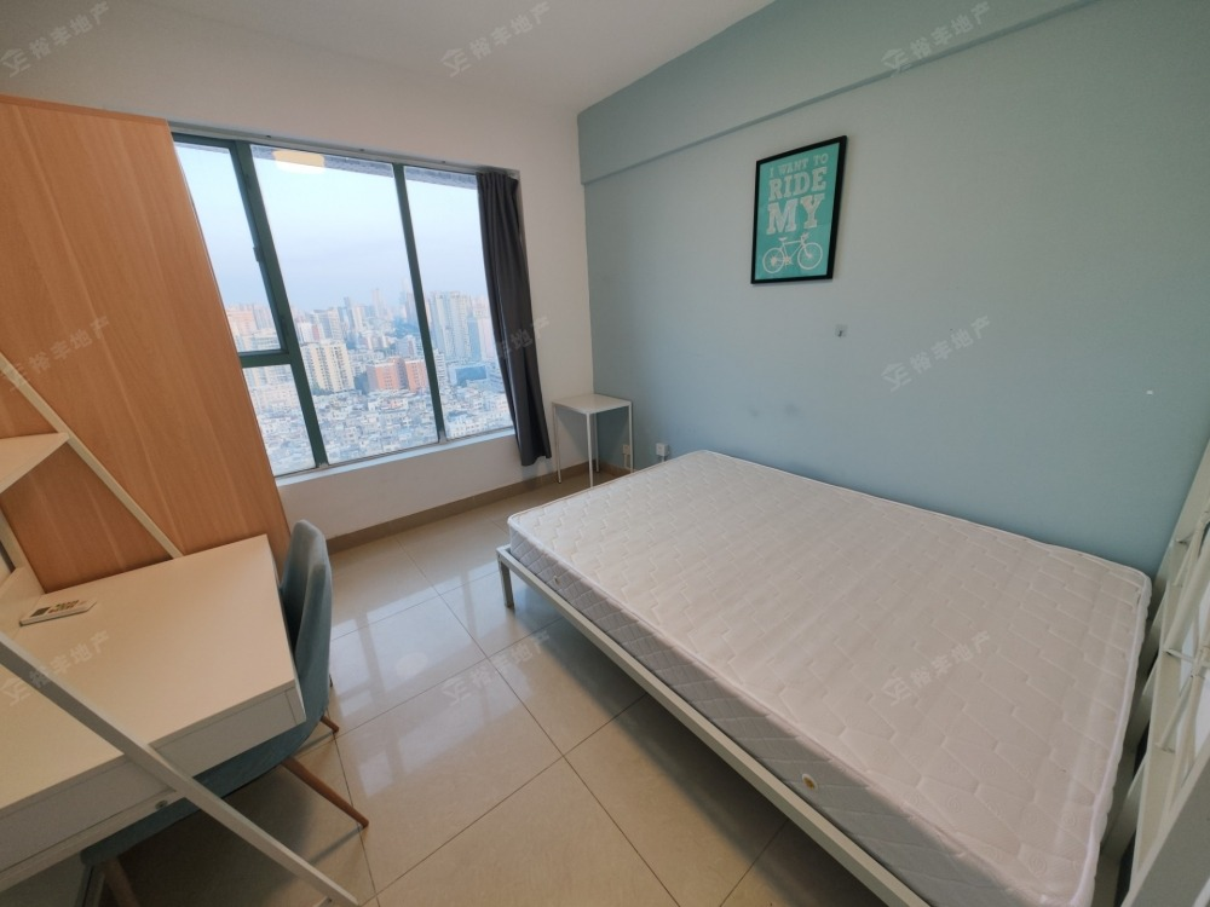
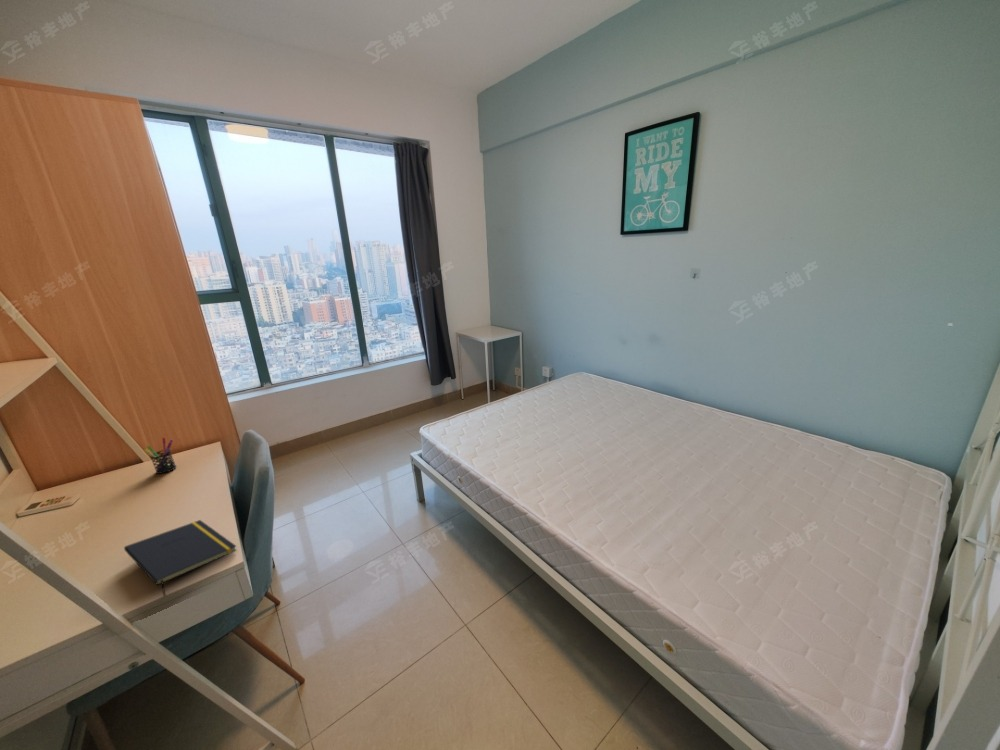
+ pen holder [143,436,177,475]
+ notepad [123,519,238,597]
